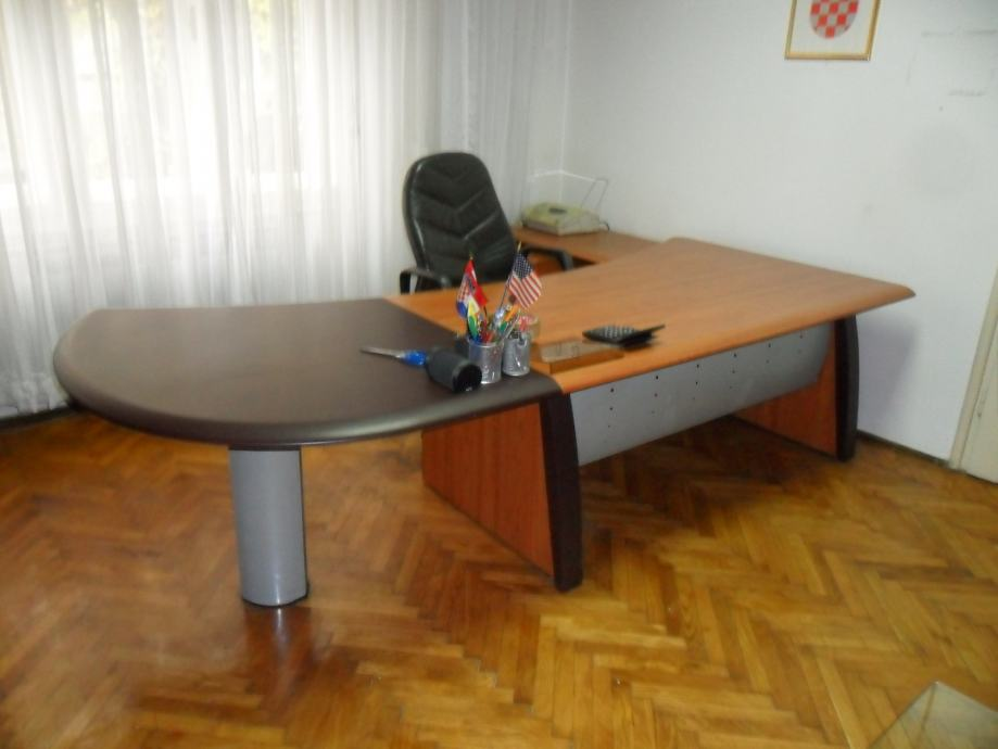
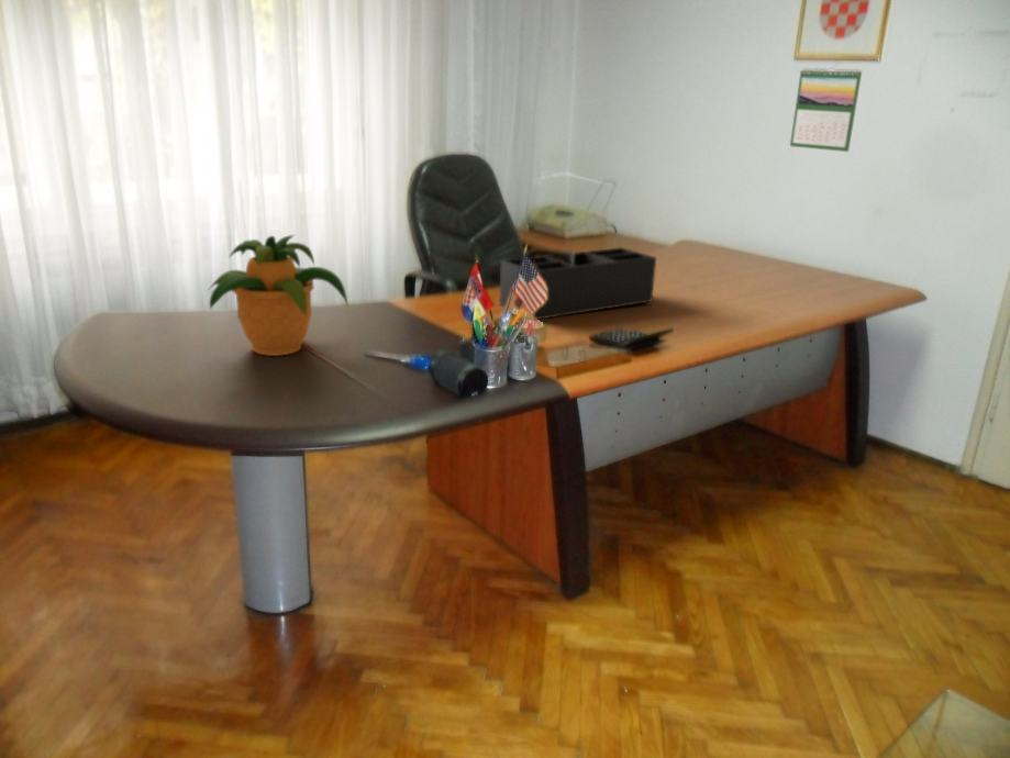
+ desk organizer [499,246,657,321]
+ calendar [789,66,863,153]
+ potted plant [207,234,349,357]
